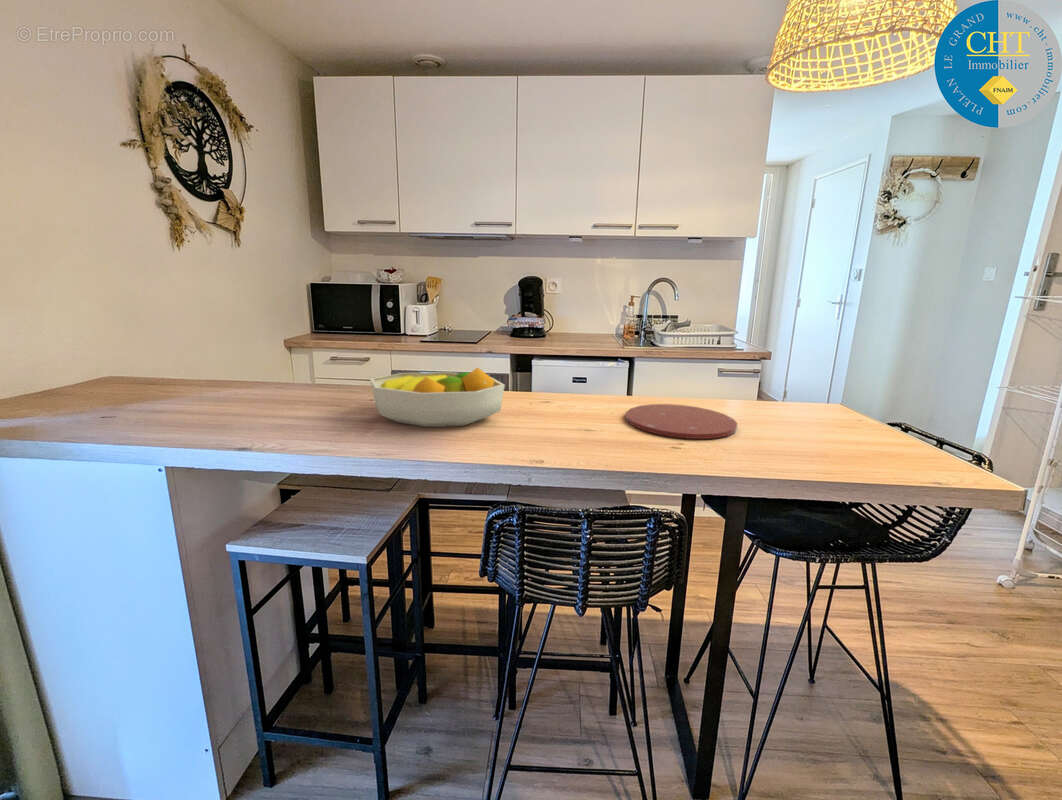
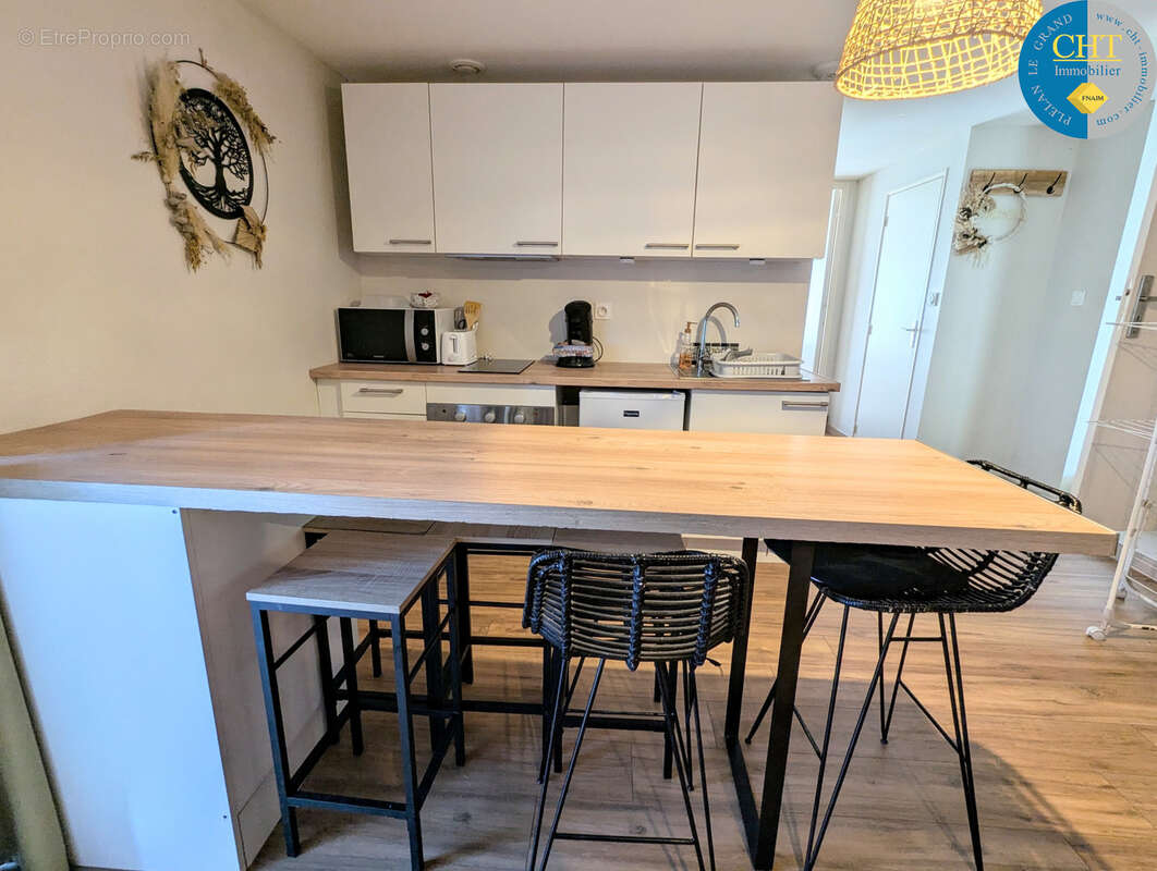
- fruit bowl [369,366,506,428]
- plate [625,403,738,440]
